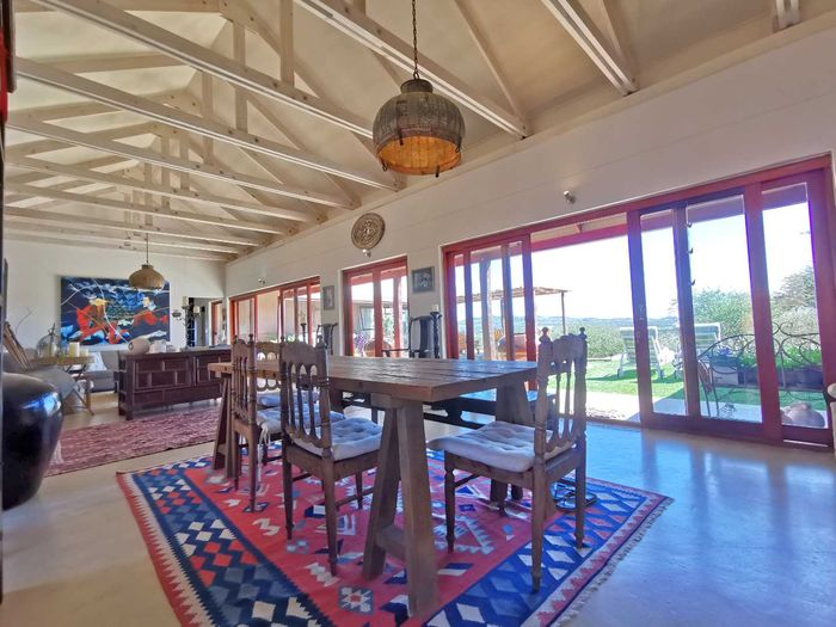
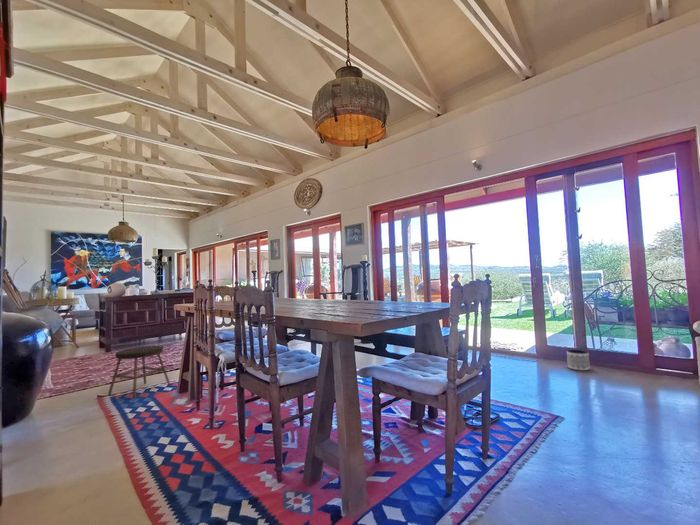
+ planter [566,349,591,371]
+ stool [107,344,172,399]
